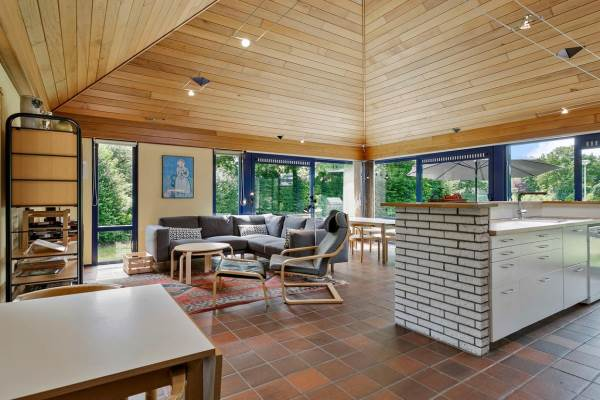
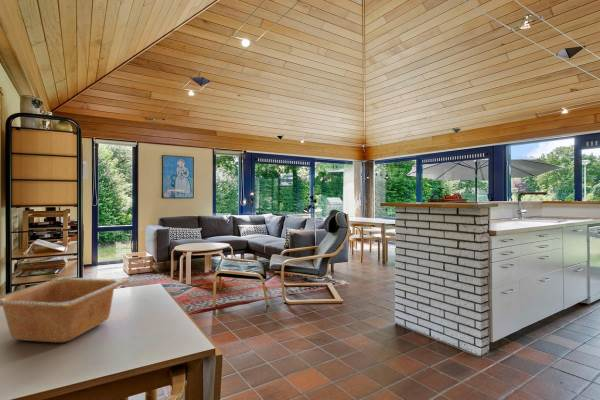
+ serving bowl [0,276,130,343]
